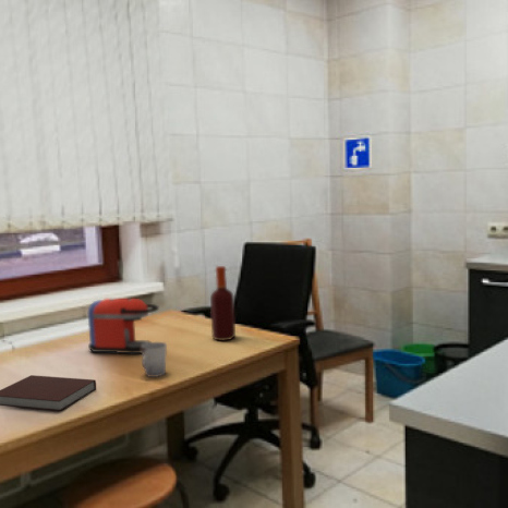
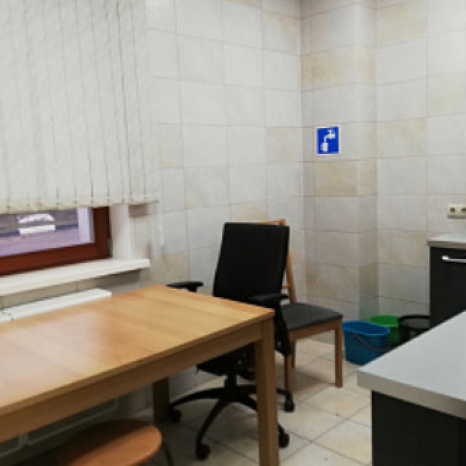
- notebook [0,374,97,412]
- coffee maker [87,298,160,354]
- cup [141,341,168,378]
- bottle [209,265,237,341]
